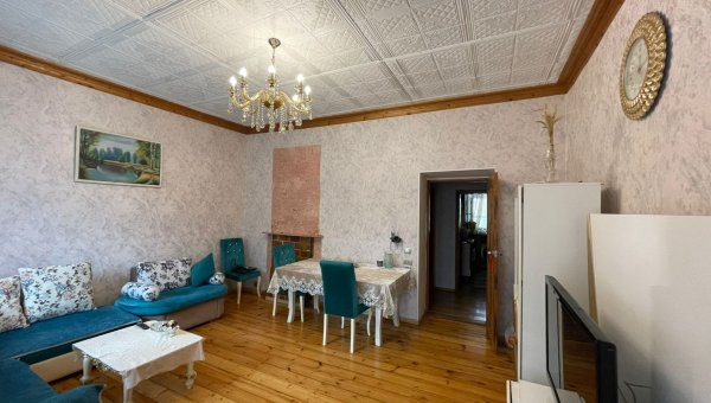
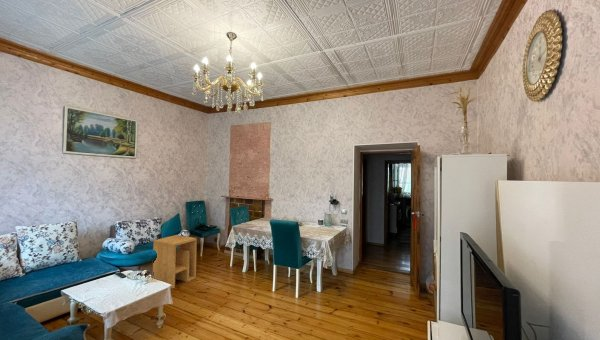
+ side table [152,234,198,289]
